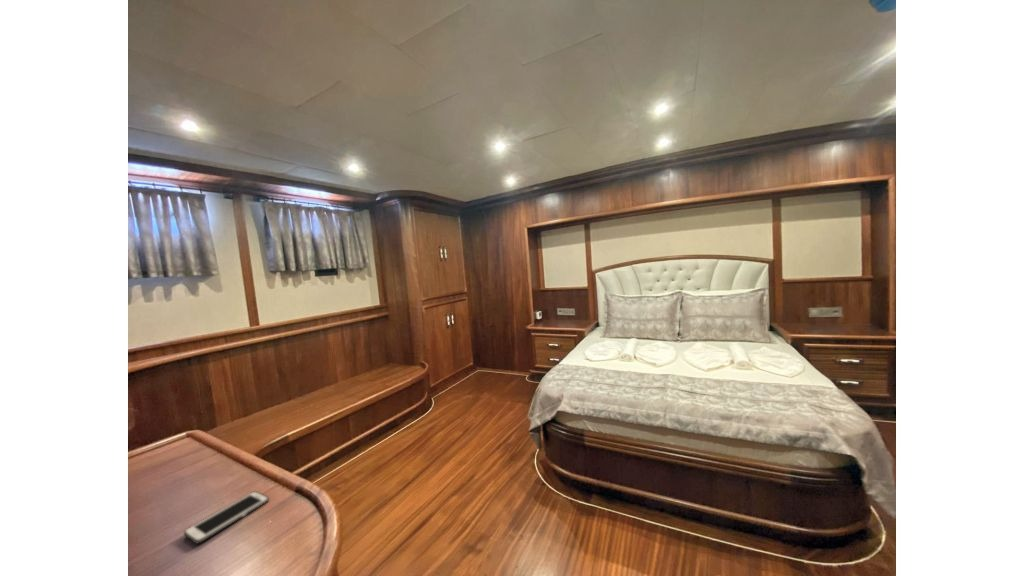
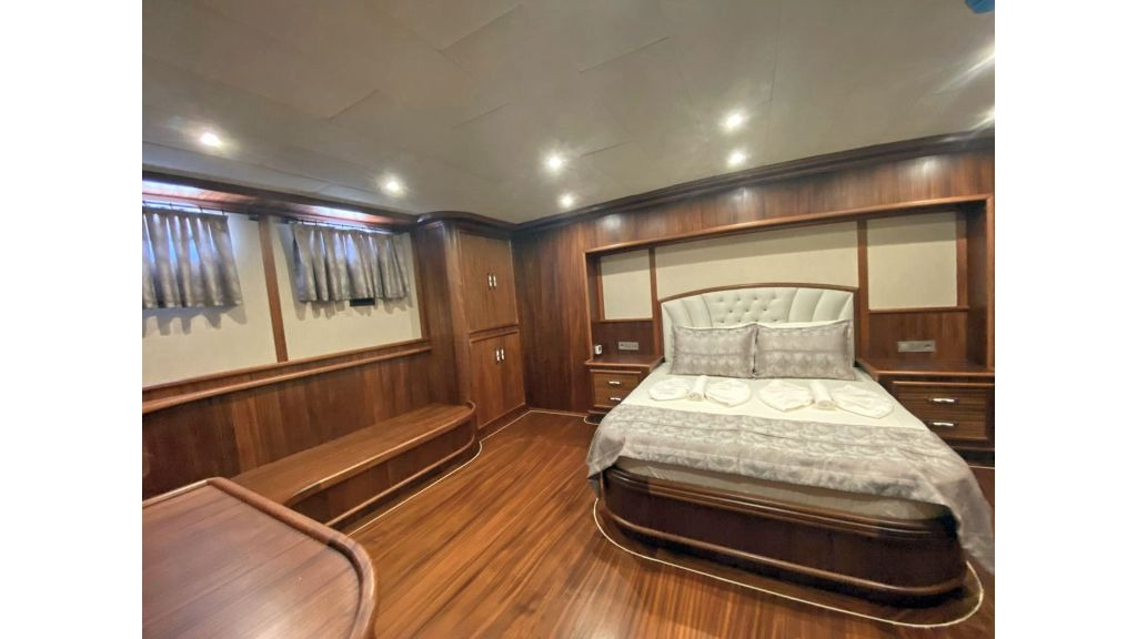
- cell phone [183,490,270,545]
